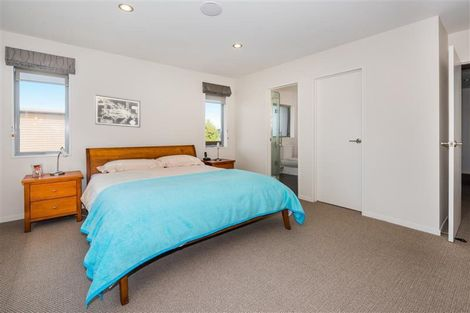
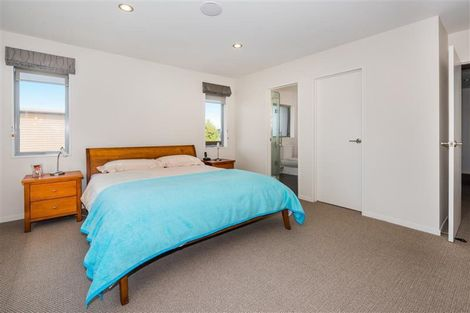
- wall art [94,94,141,129]
